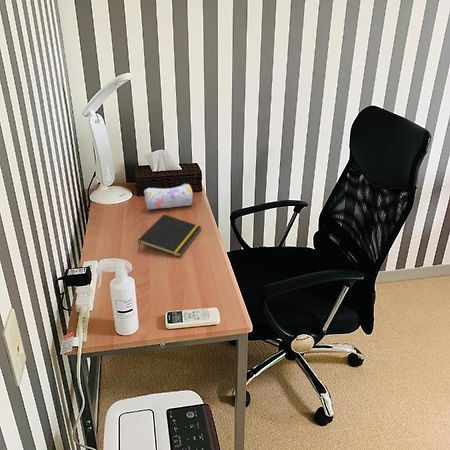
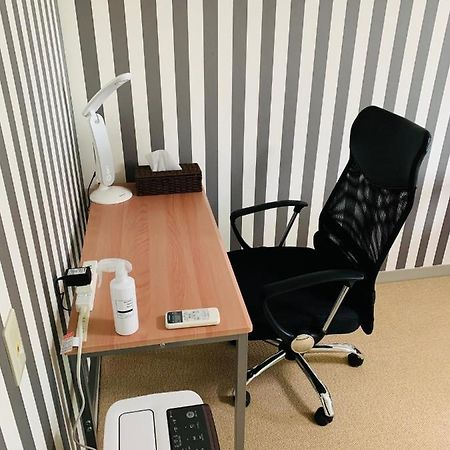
- notepad [137,213,202,258]
- pencil case [143,183,194,211]
